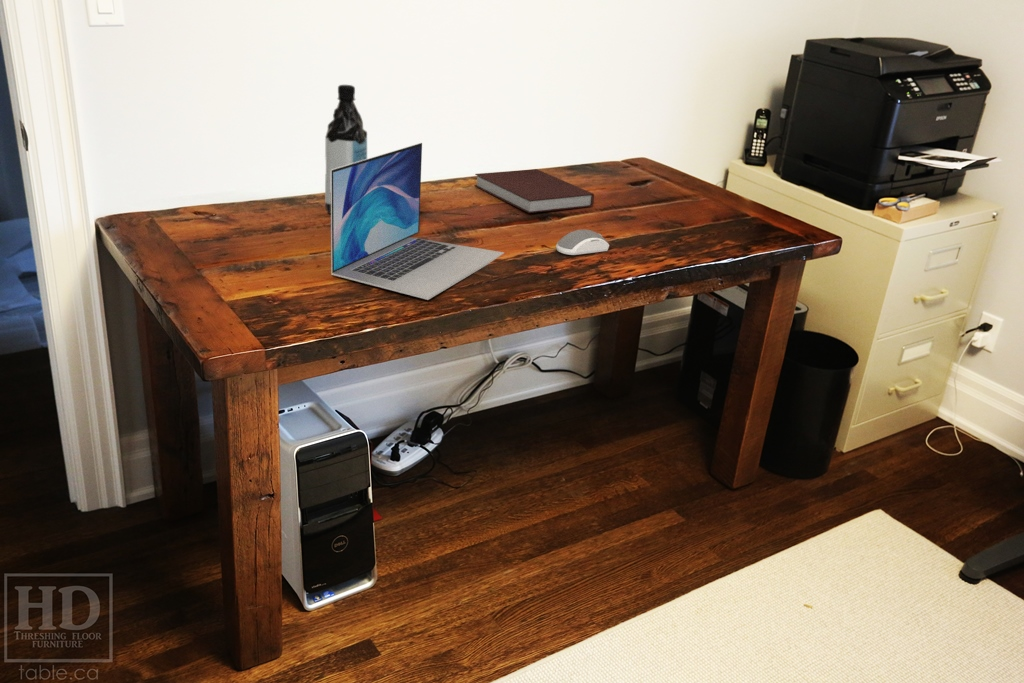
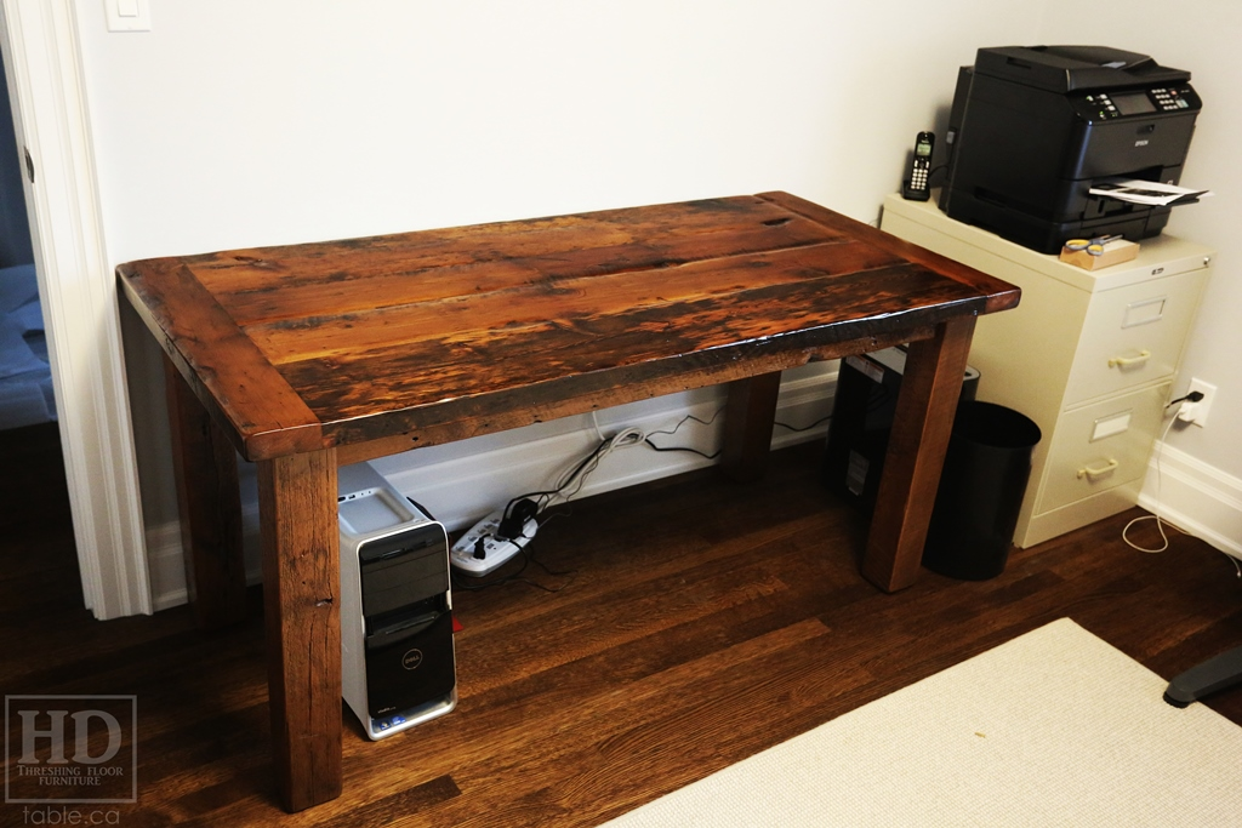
- laptop [330,142,505,301]
- water bottle [324,84,368,215]
- notebook [474,168,595,214]
- computer mouse [555,228,610,256]
